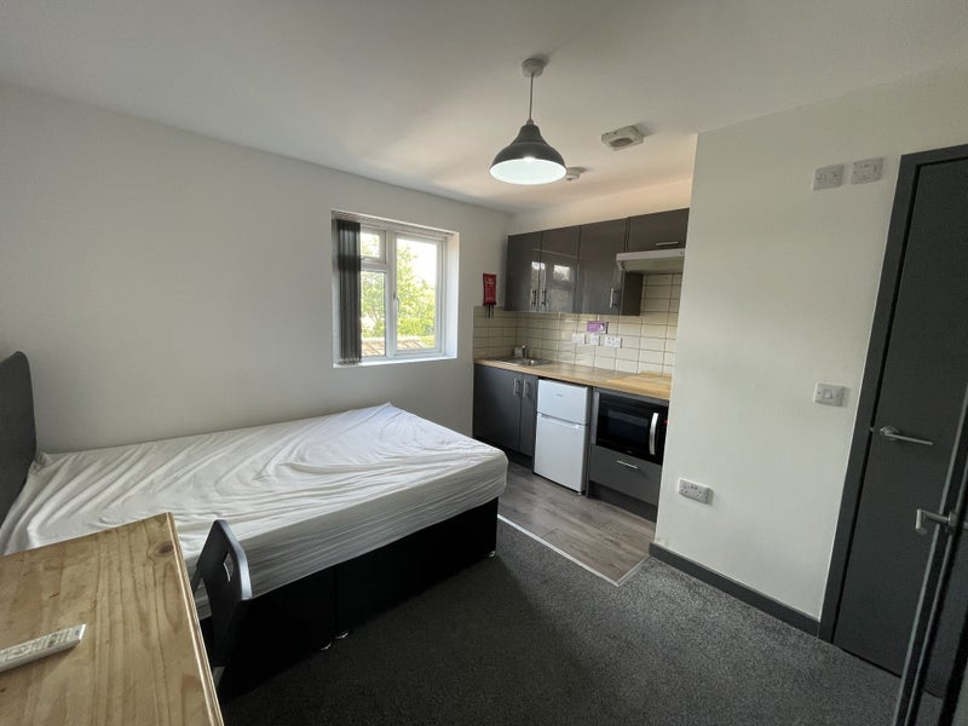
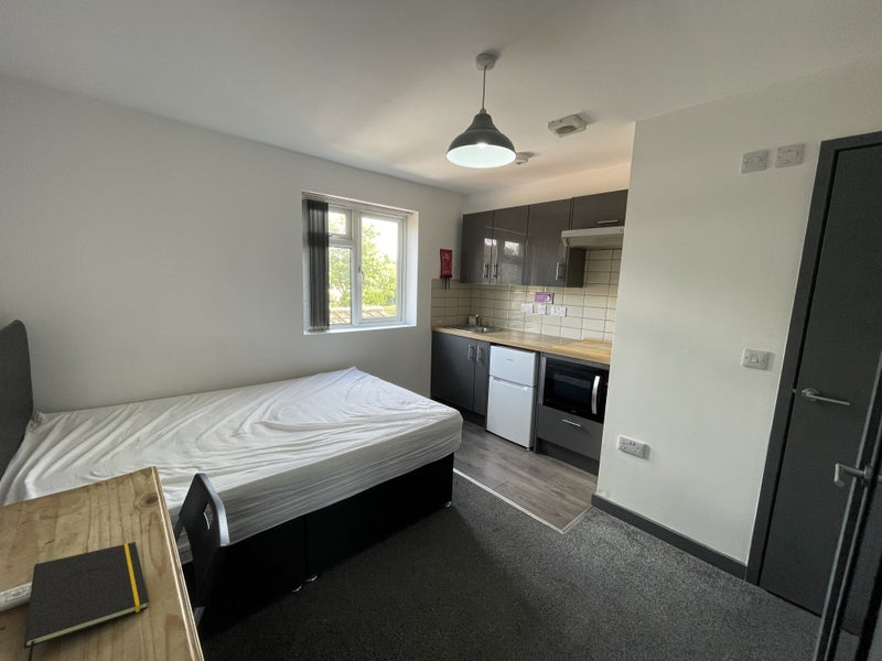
+ notepad [22,541,150,661]
